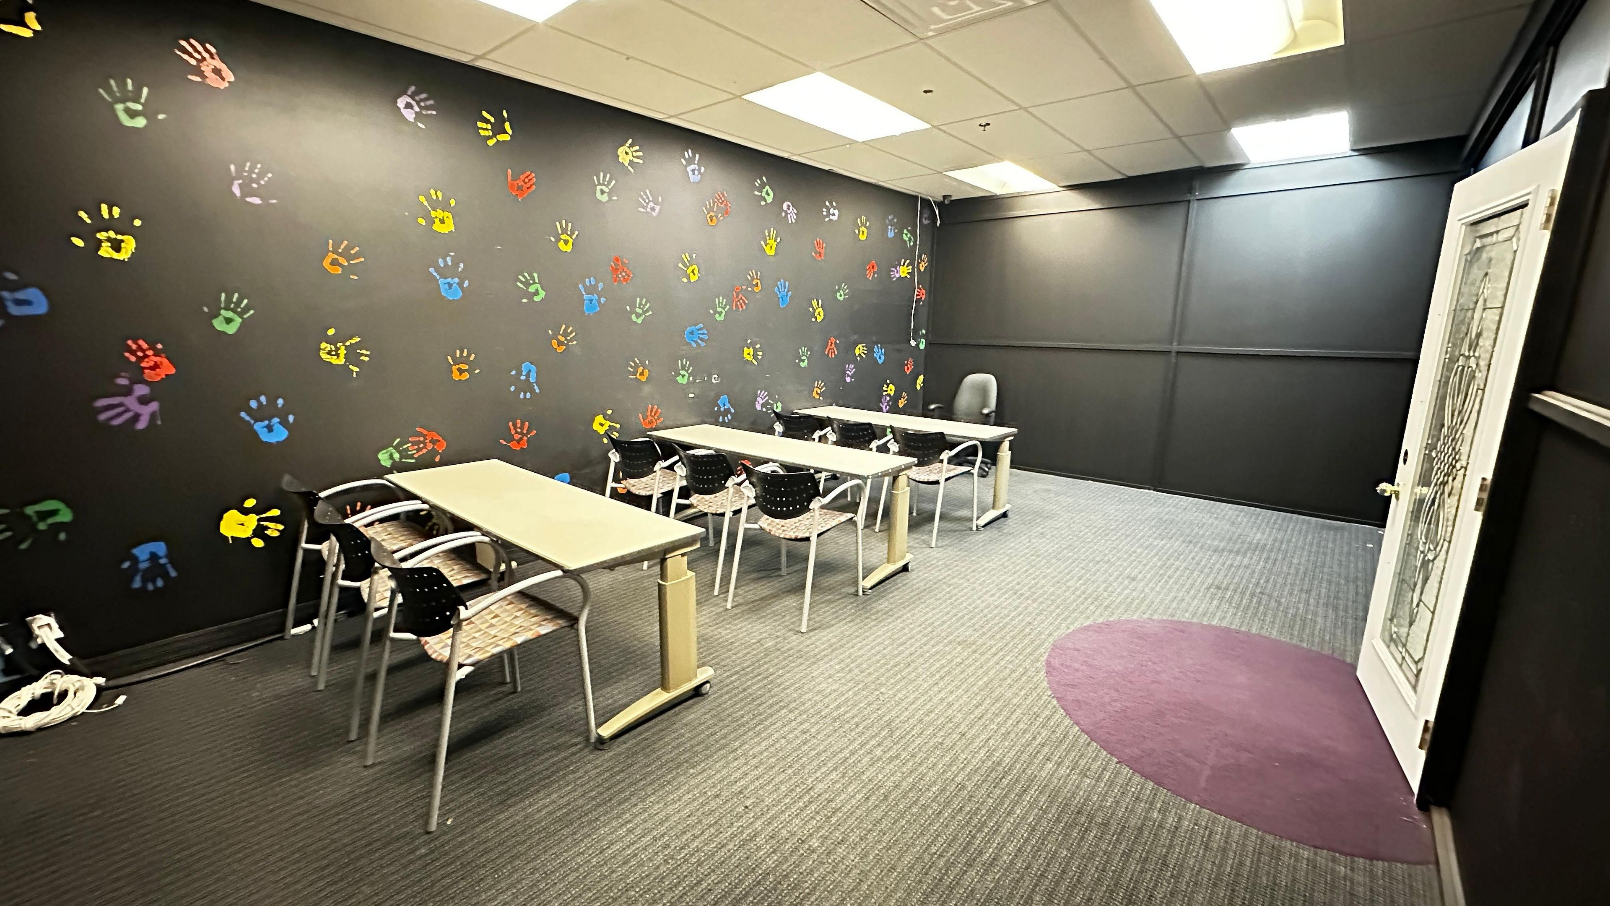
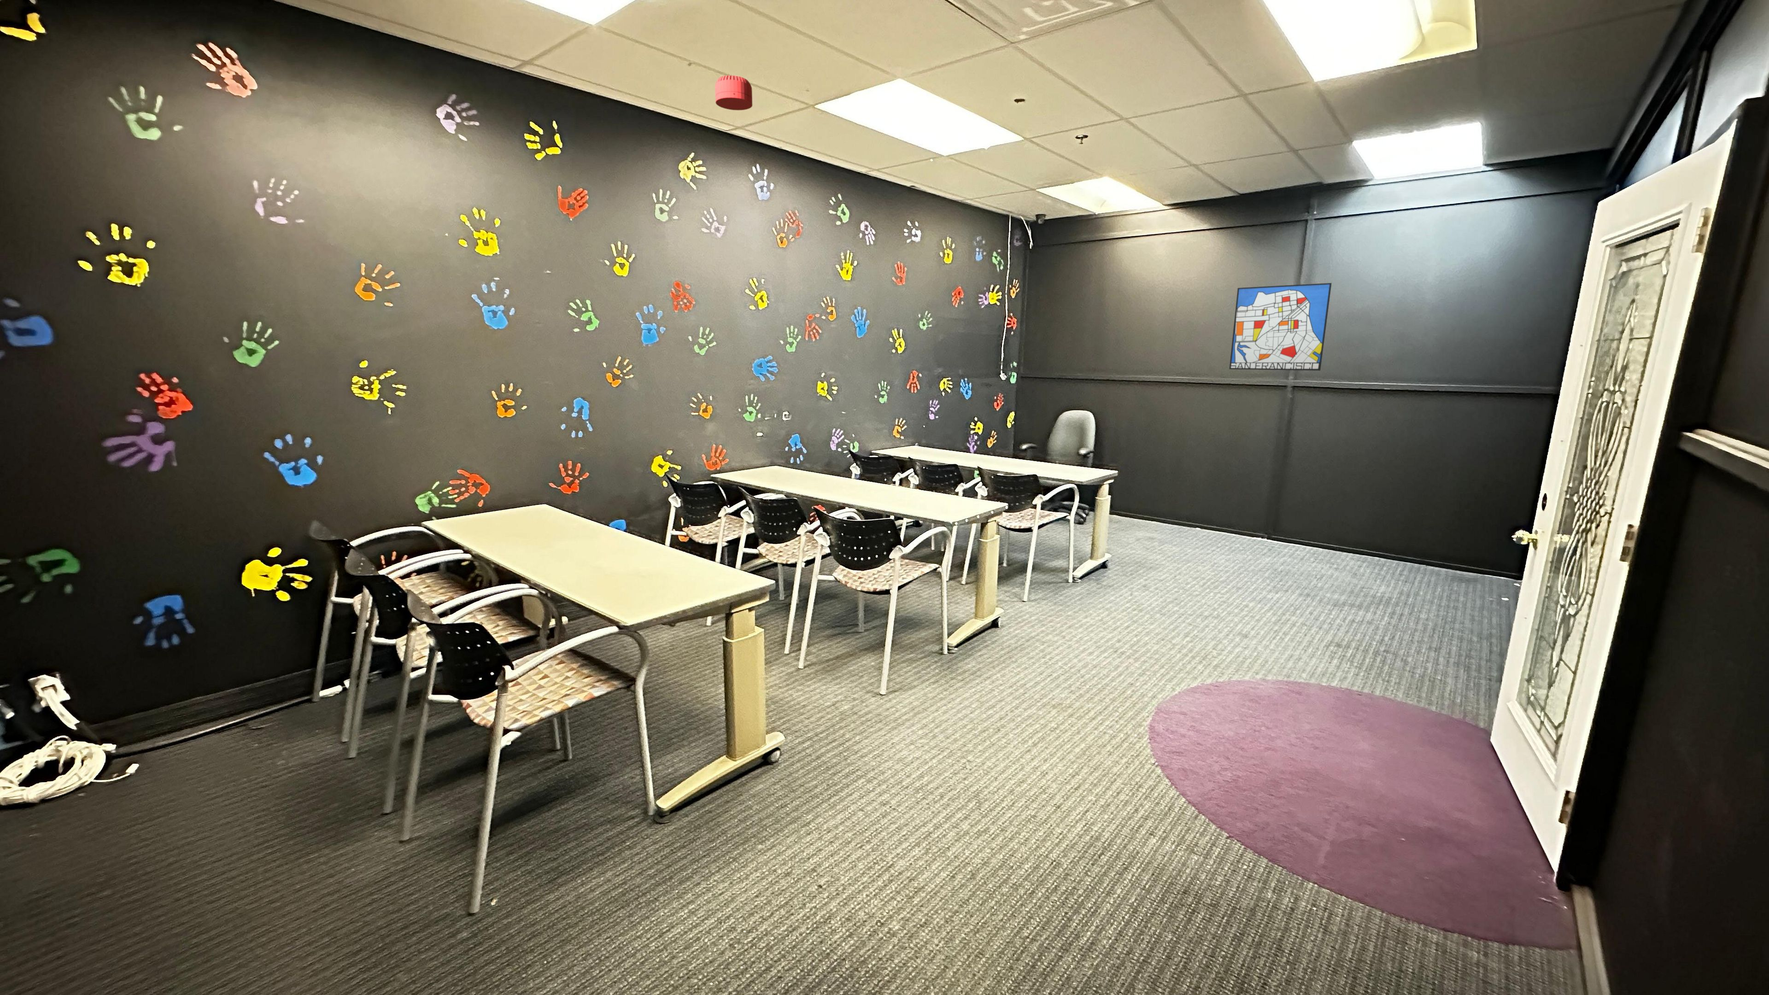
+ smoke detector [714,75,753,111]
+ wall art [1228,282,1333,372]
